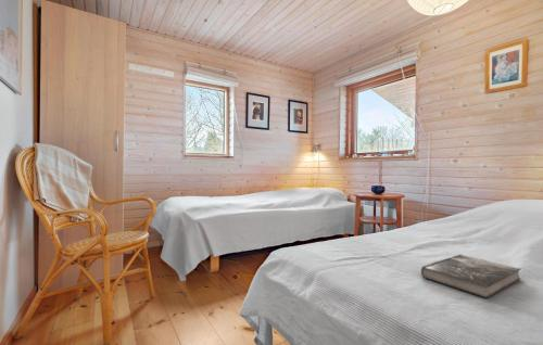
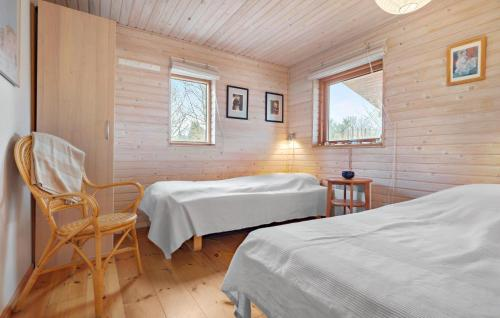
- book [420,253,522,299]
